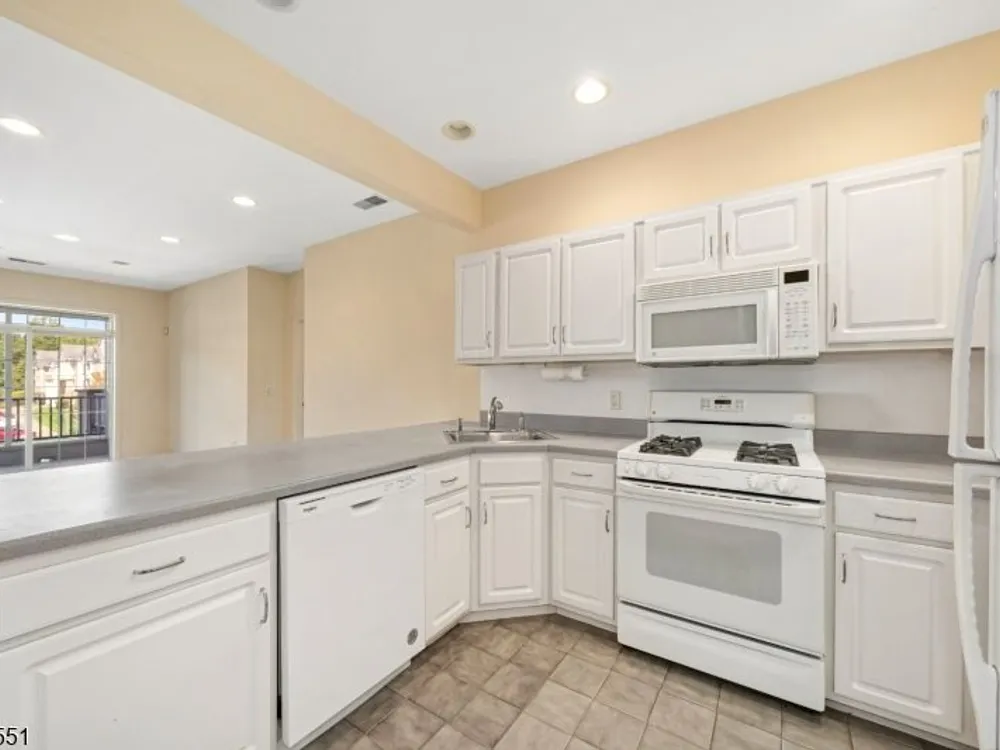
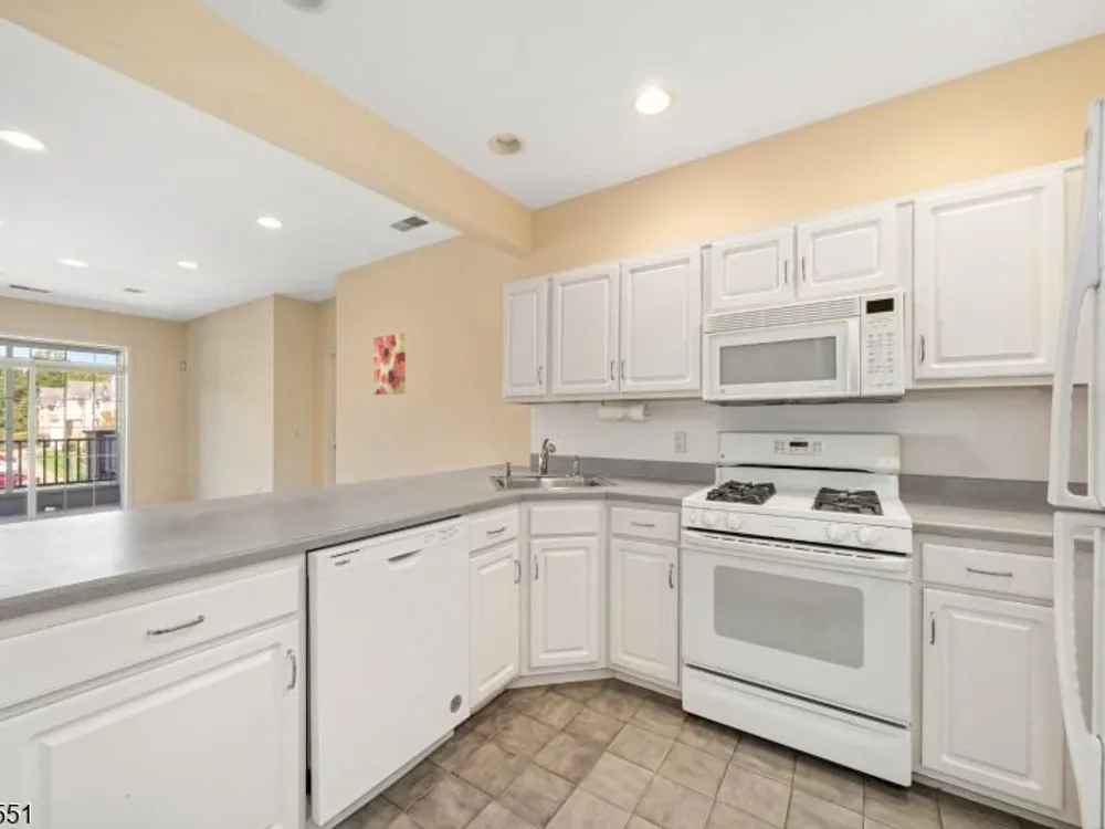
+ wall art [372,332,407,396]
